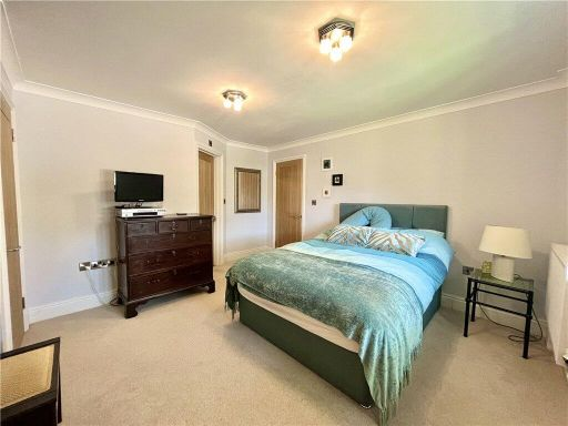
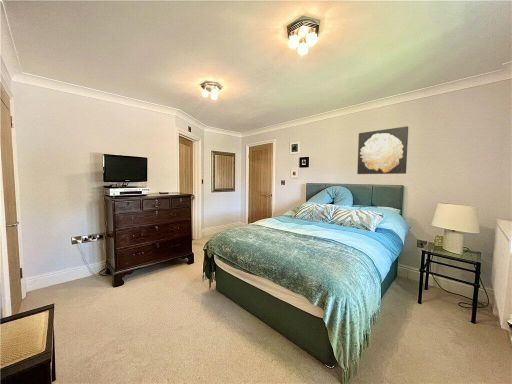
+ wall art [356,125,409,175]
